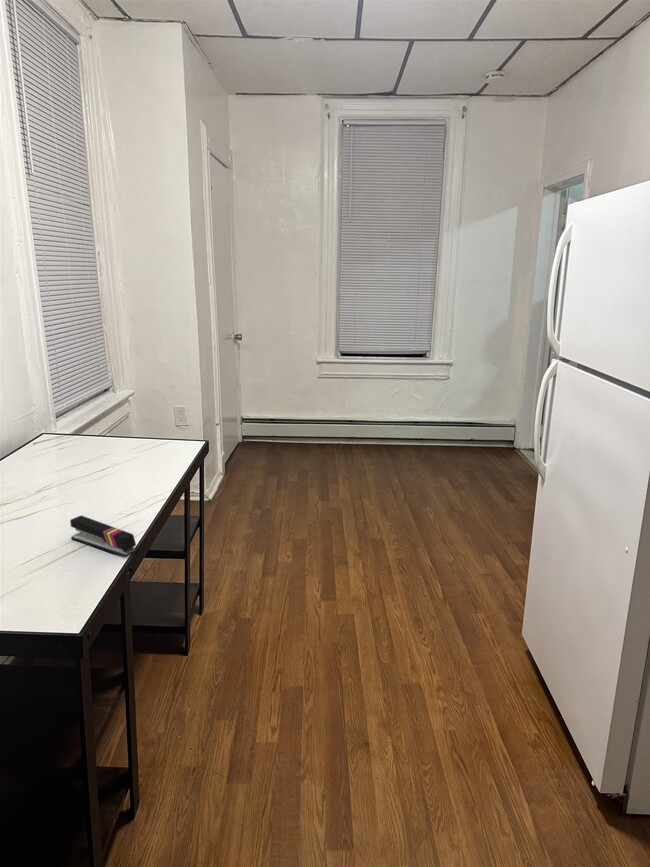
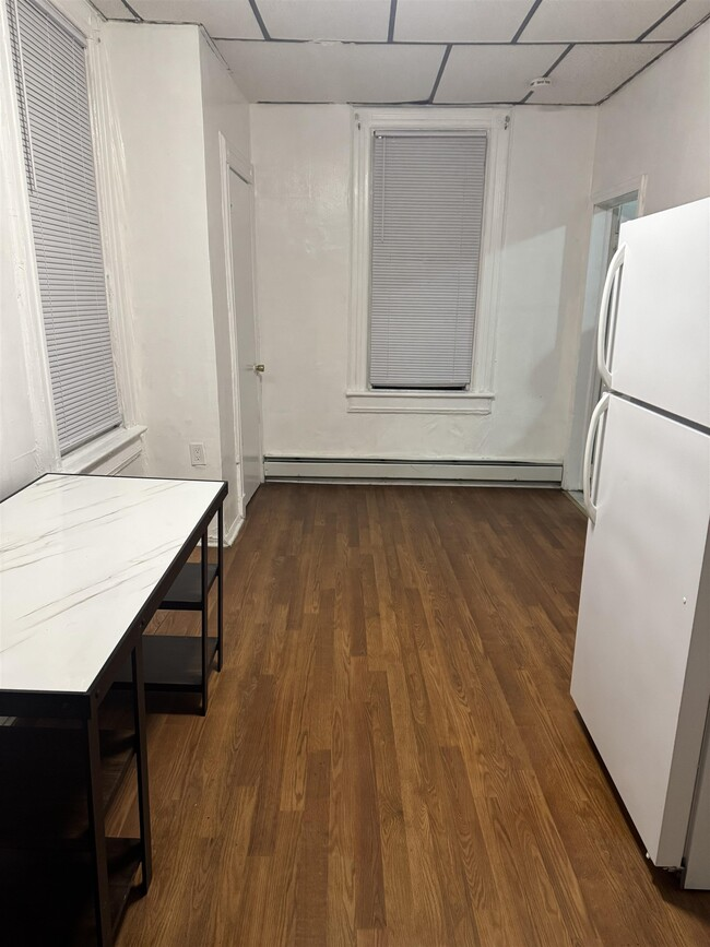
- stapler [69,515,138,558]
